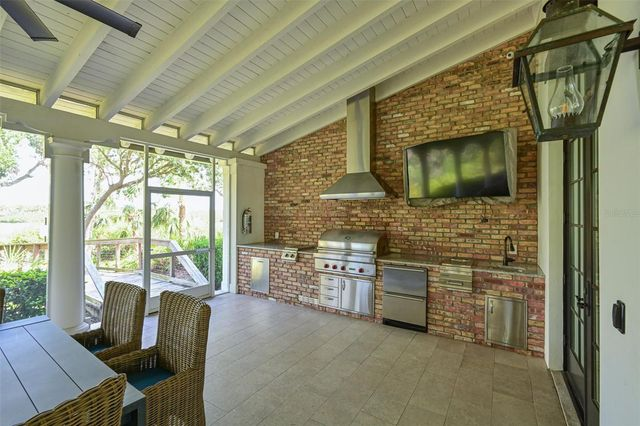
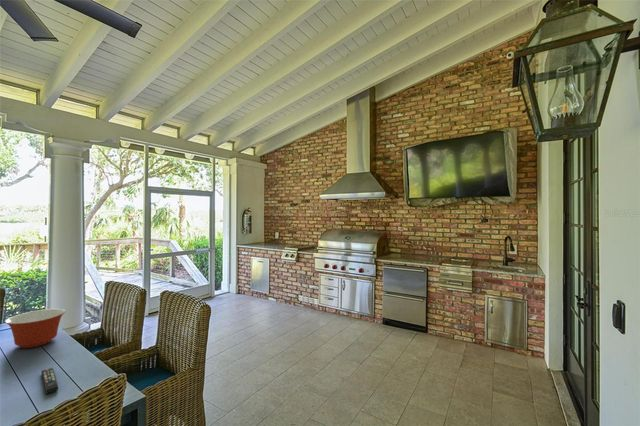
+ remote control [41,367,59,395]
+ mixing bowl [4,308,66,349]
